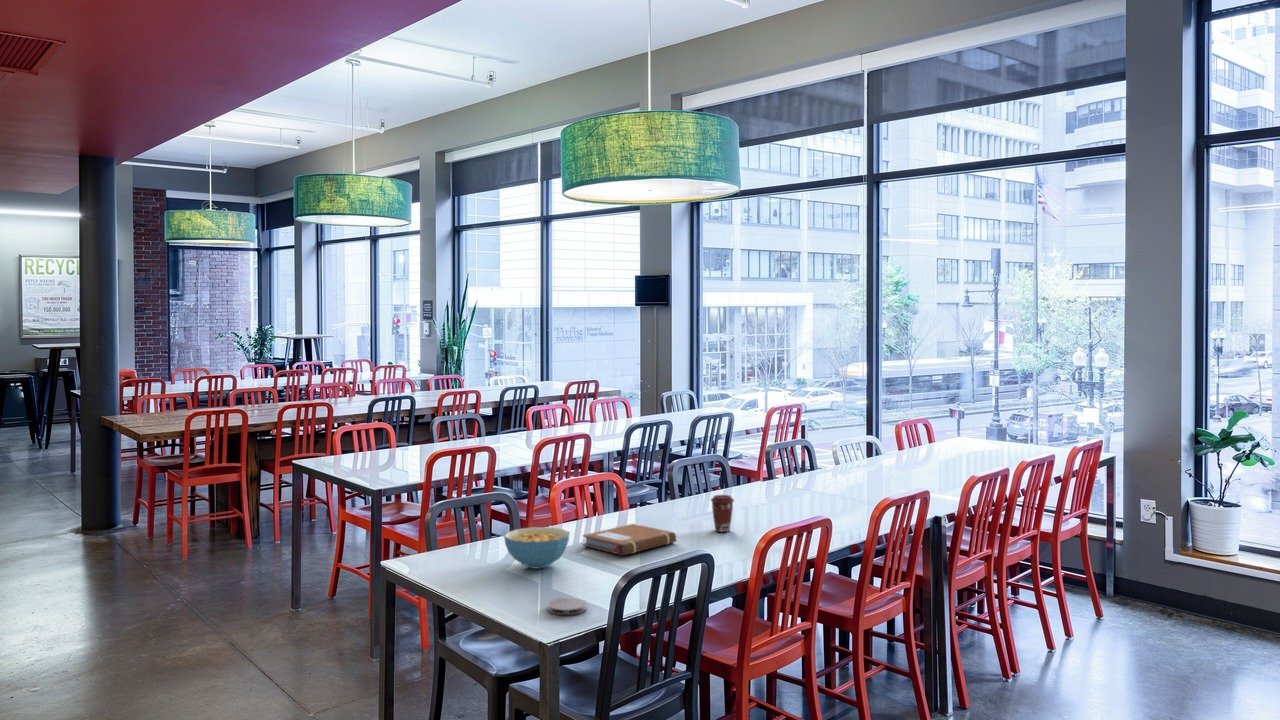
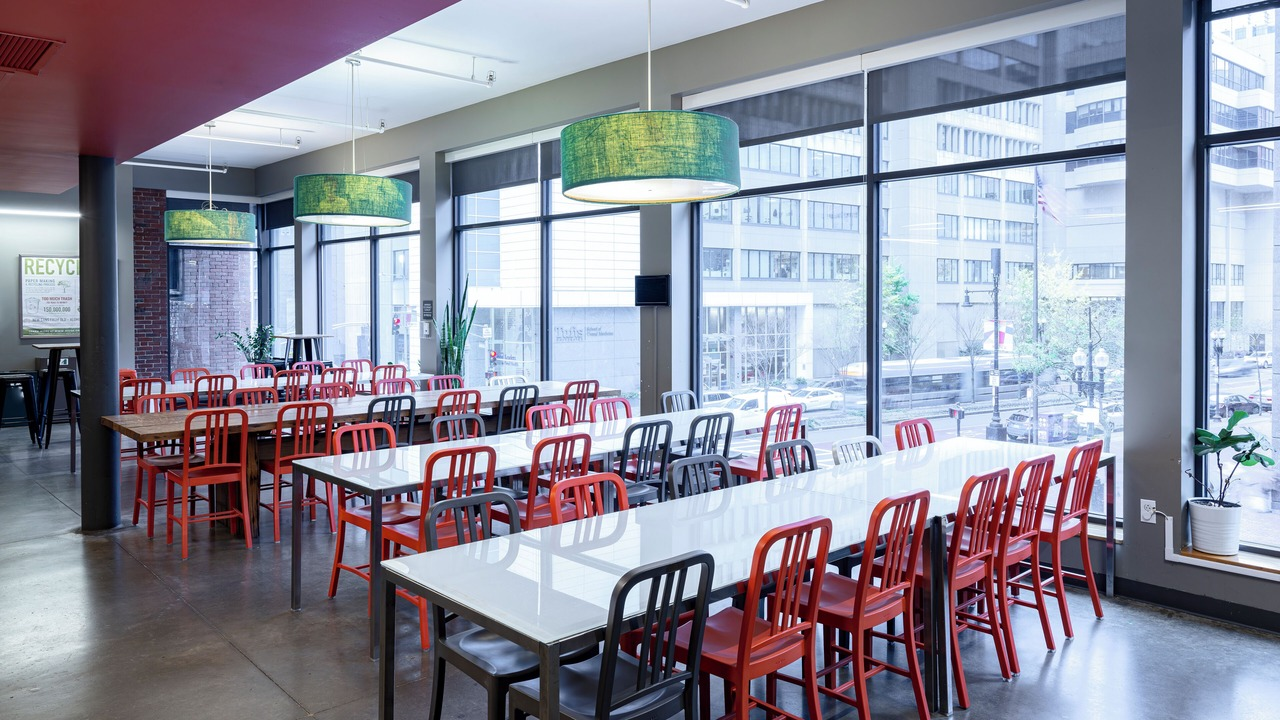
- cereal bowl [503,526,571,570]
- coaster [547,597,588,616]
- notebook [582,523,677,556]
- coffee cup [710,494,735,533]
